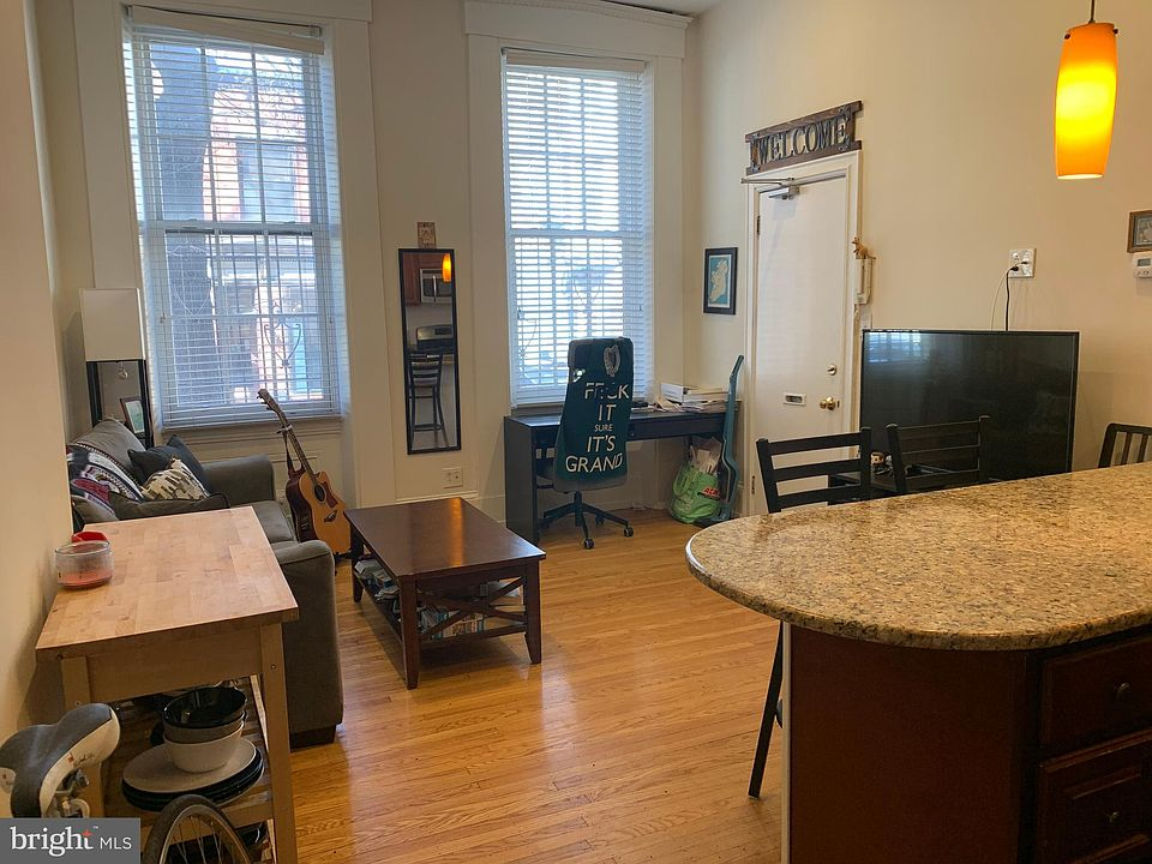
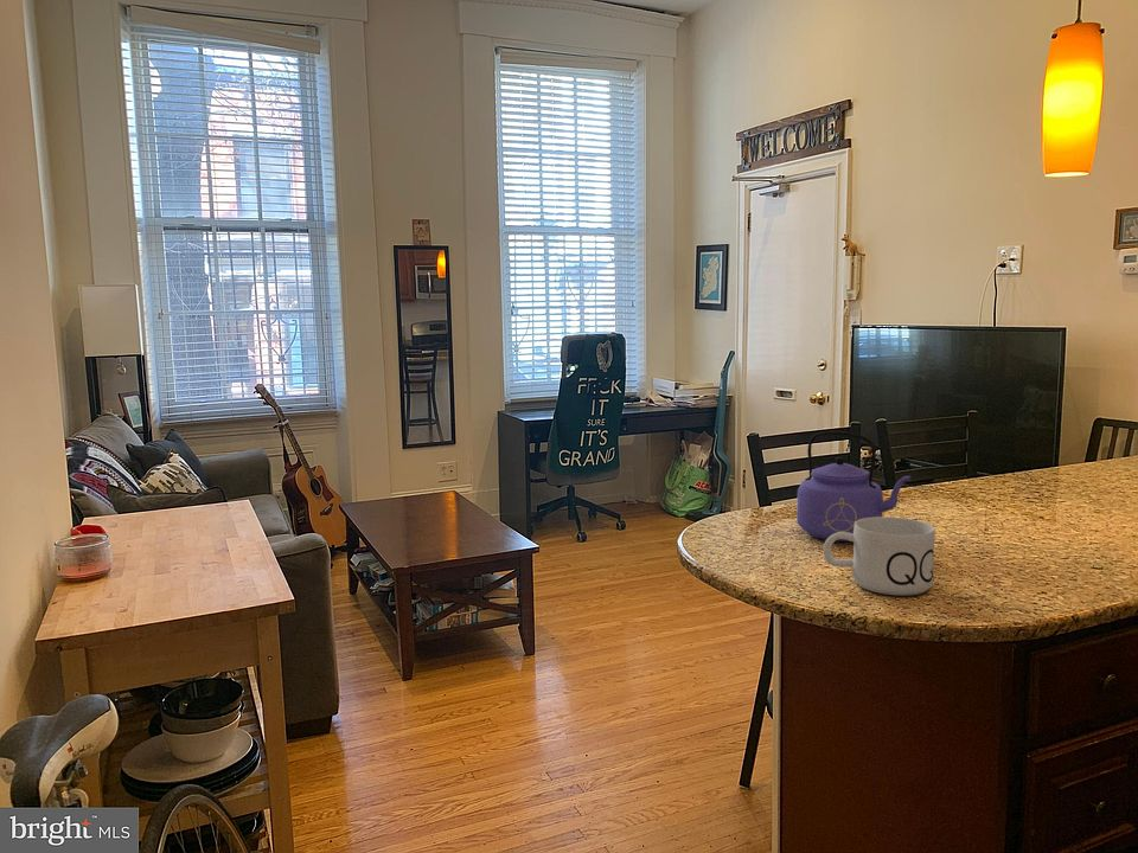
+ kettle [795,430,912,543]
+ mug [823,515,936,596]
